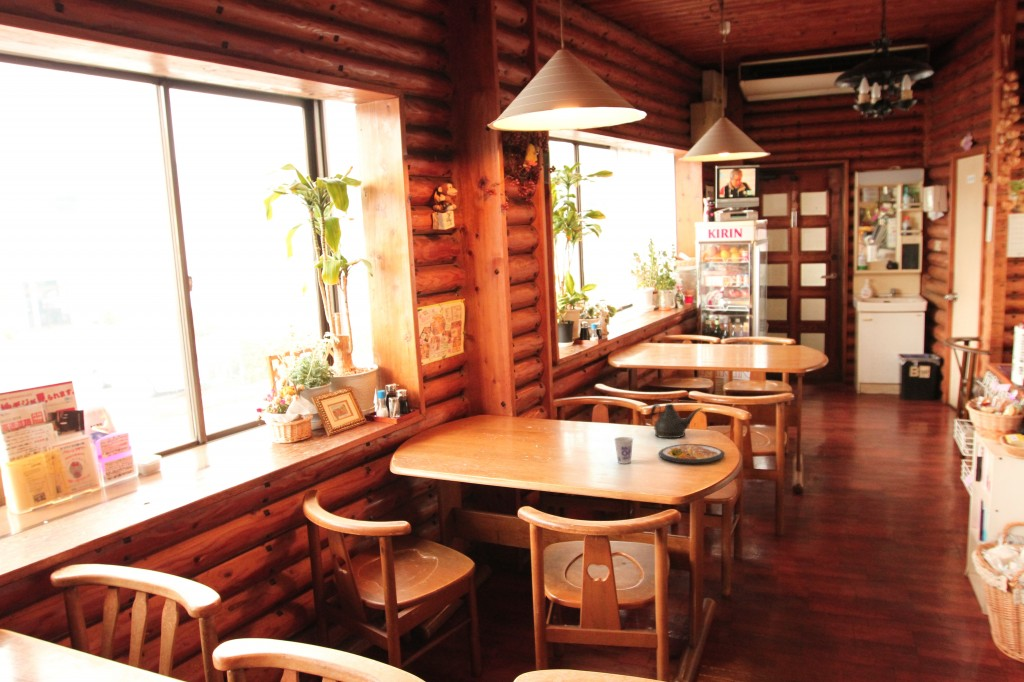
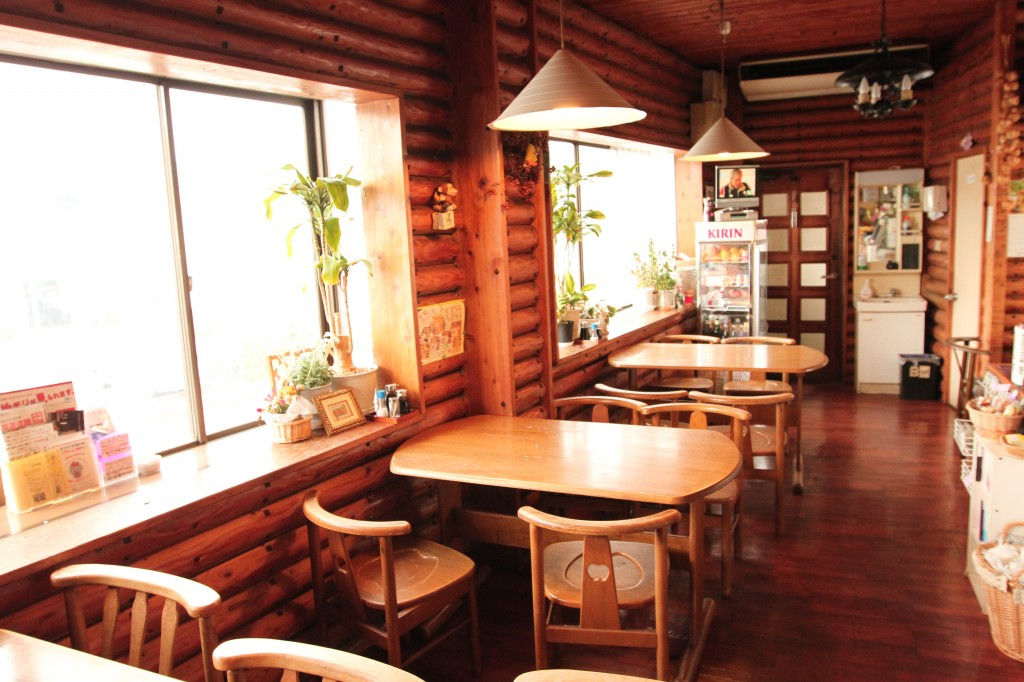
- dish [658,443,726,464]
- cup [613,436,634,465]
- teapot [649,403,703,439]
